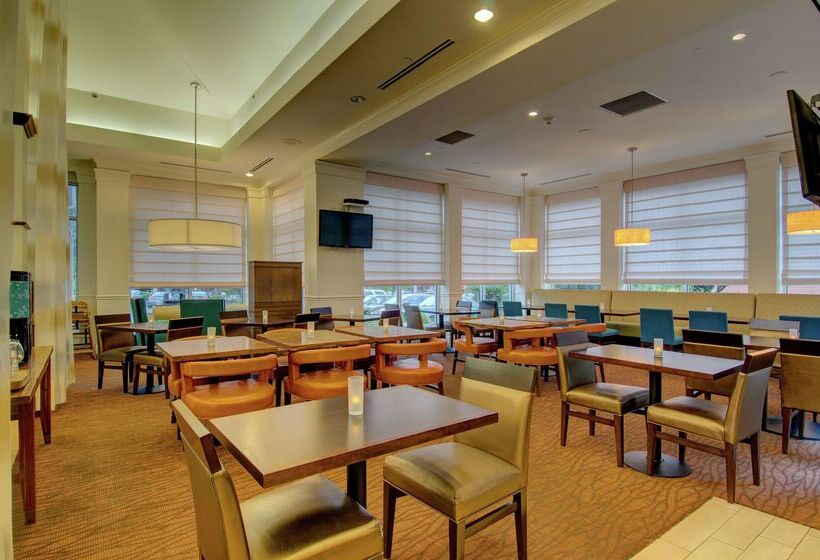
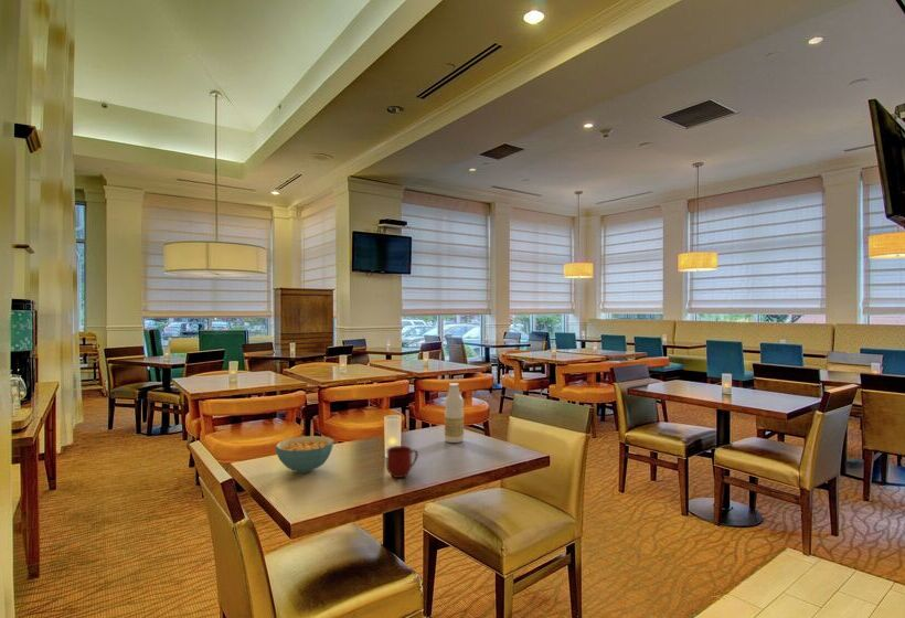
+ mug [385,445,419,479]
+ fruit juice [444,382,465,444]
+ cereal bowl [275,435,334,473]
